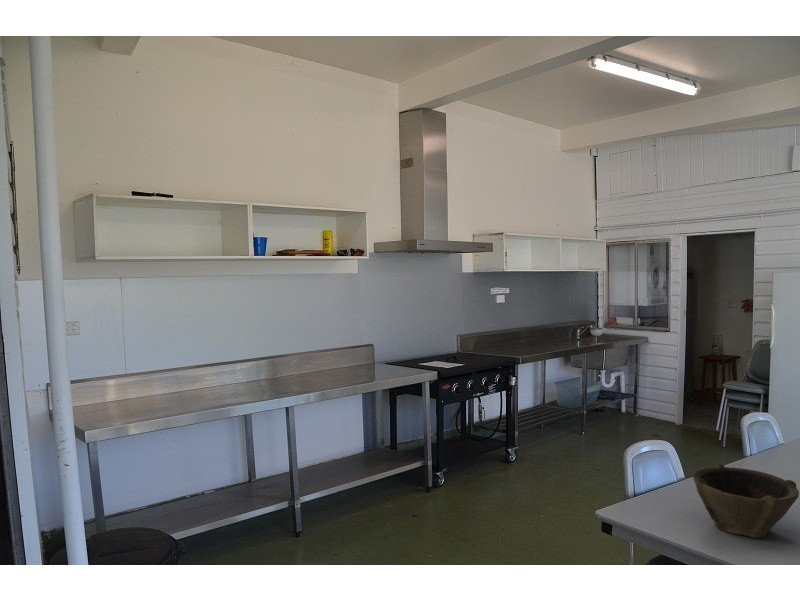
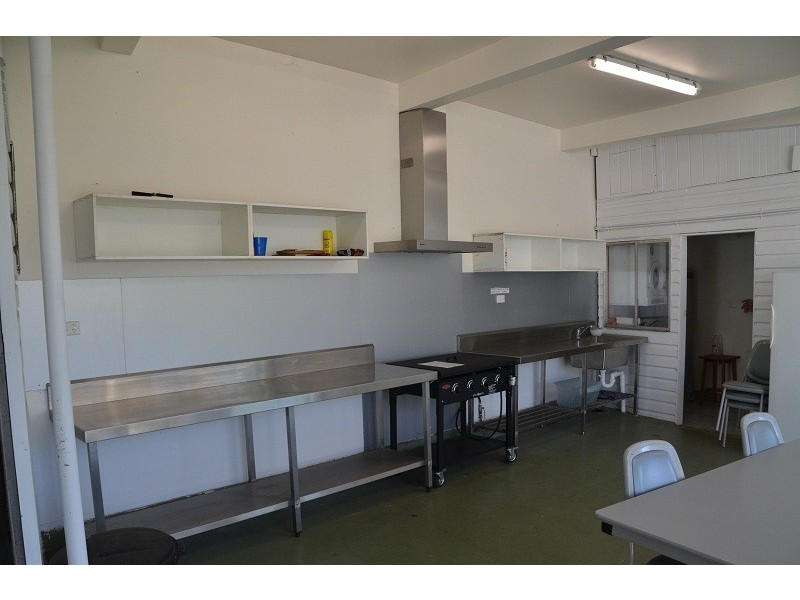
- bowl [692,462,800,539]
